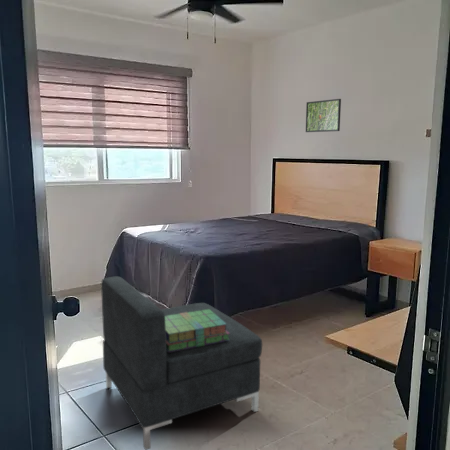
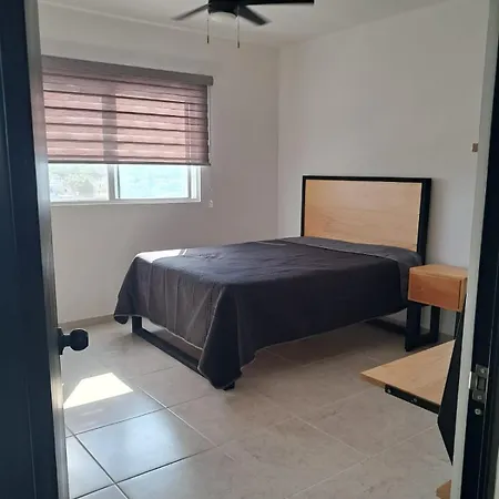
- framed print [305,98,342,133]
- chair [100,276,263,450]
- stack of books [165,309,230,352]
